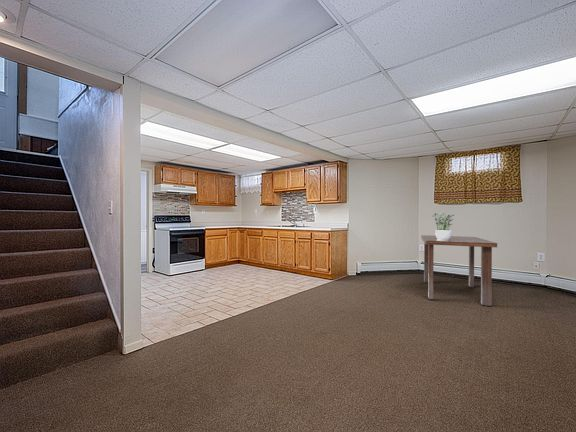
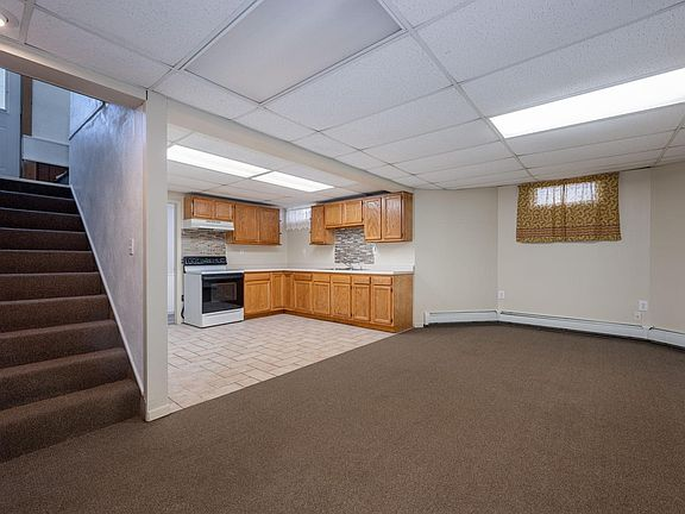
- potted plant [433,211,454,240]
- dining table [420,234,498,307]
